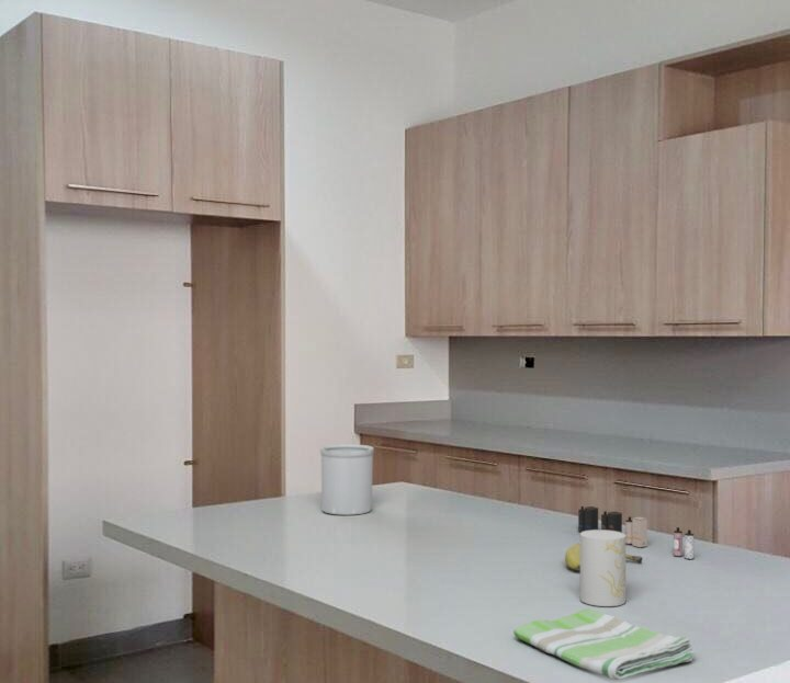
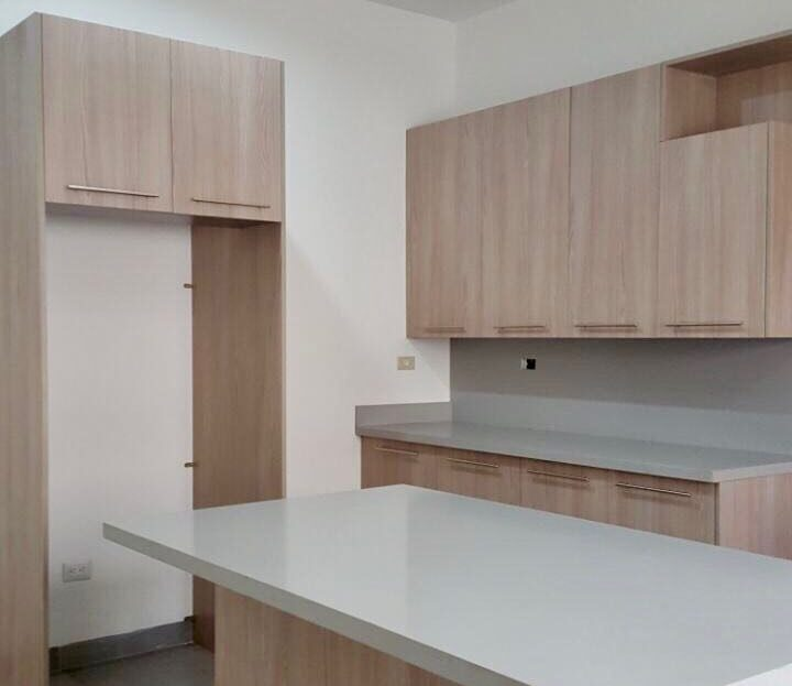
- fruit [564,543,644,571]
- dish towel [512,607,696,681]
- utensil holder [319,443,375,516]
- bottle [577,505,695,560]
- cup [579,528,627,607]
